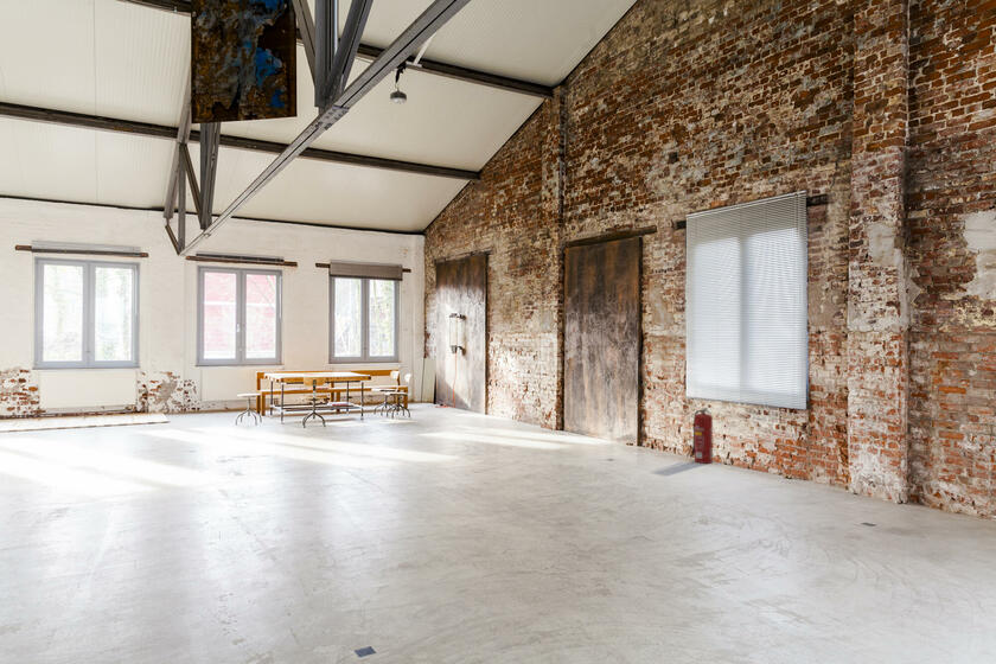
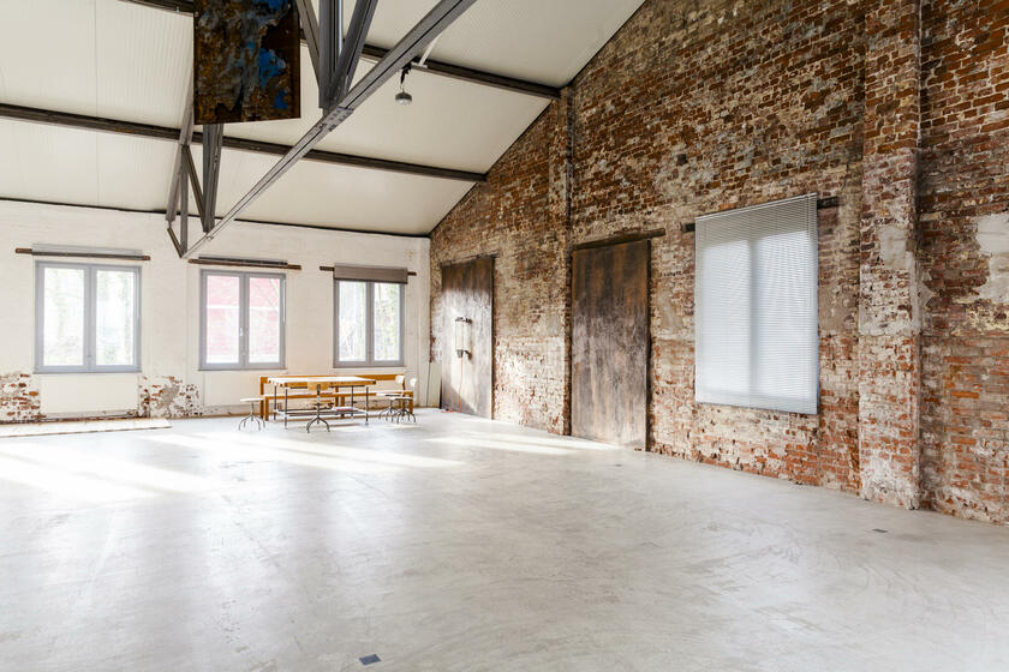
- fire extinguisher [690,406,714,465]
